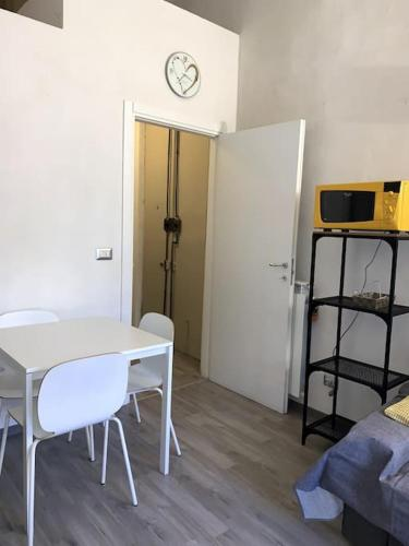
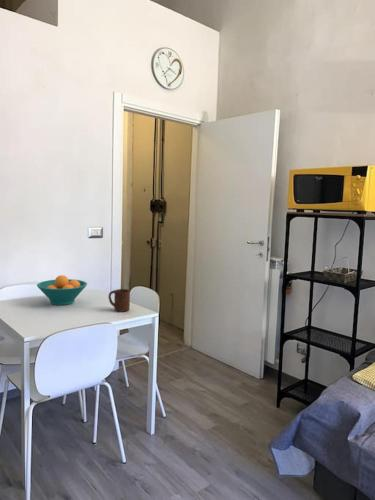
+ fruit bowl [36,274,88,306]
+ cup [108,288,131,313]
